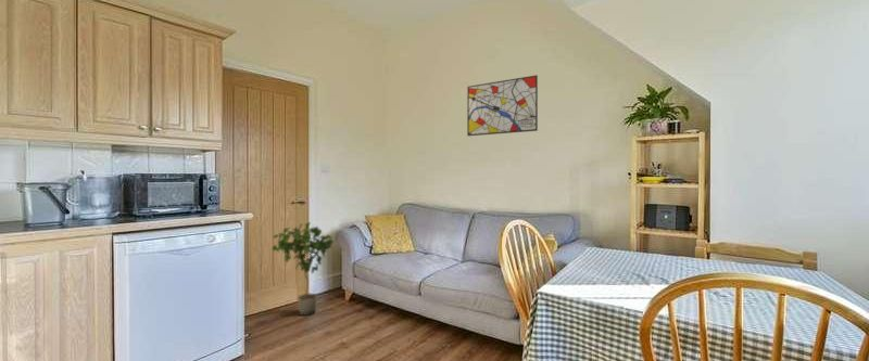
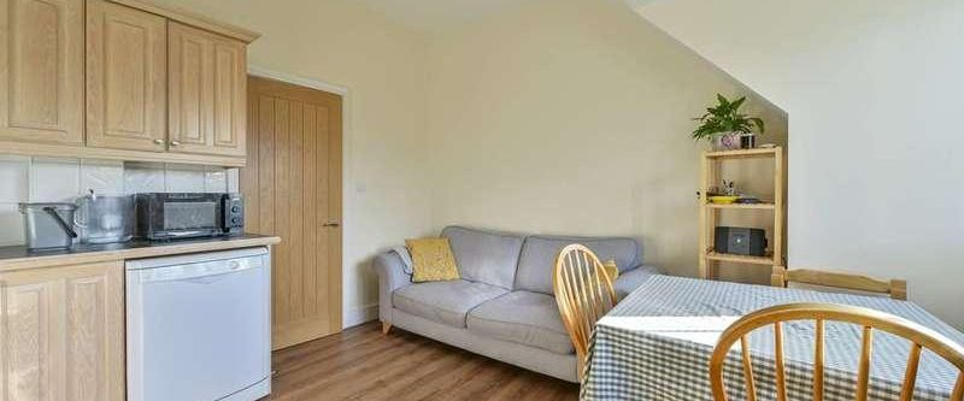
- wall art [466,74,539,137]
- potted plant [272,221,335,317]
